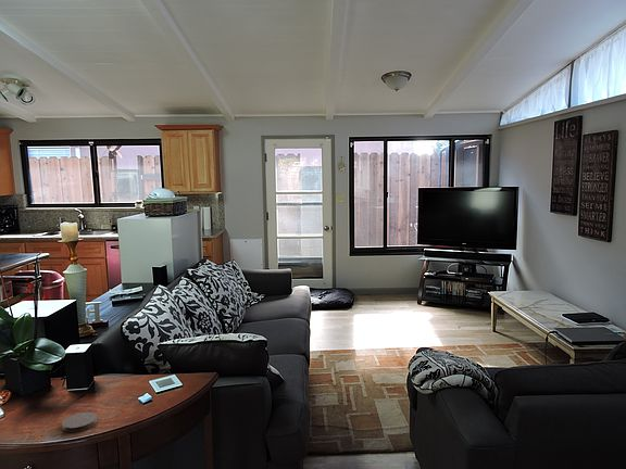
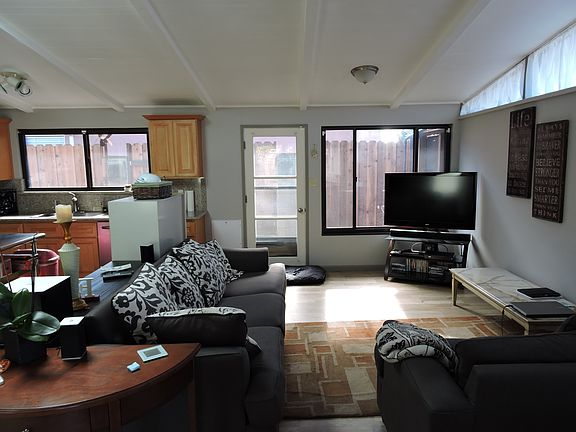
- coaster [61,410,98,433]
